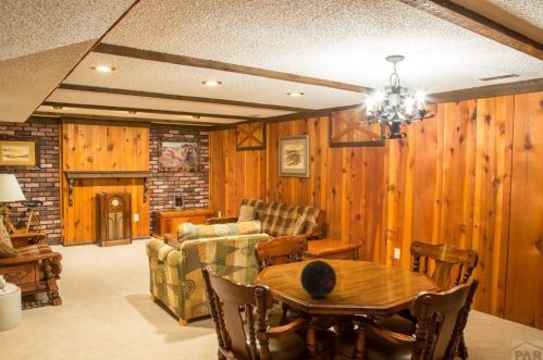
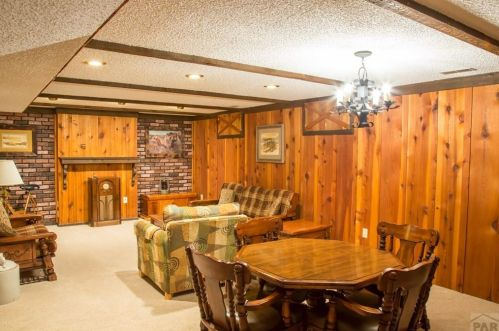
- decorative orb [299,259,337,298]
